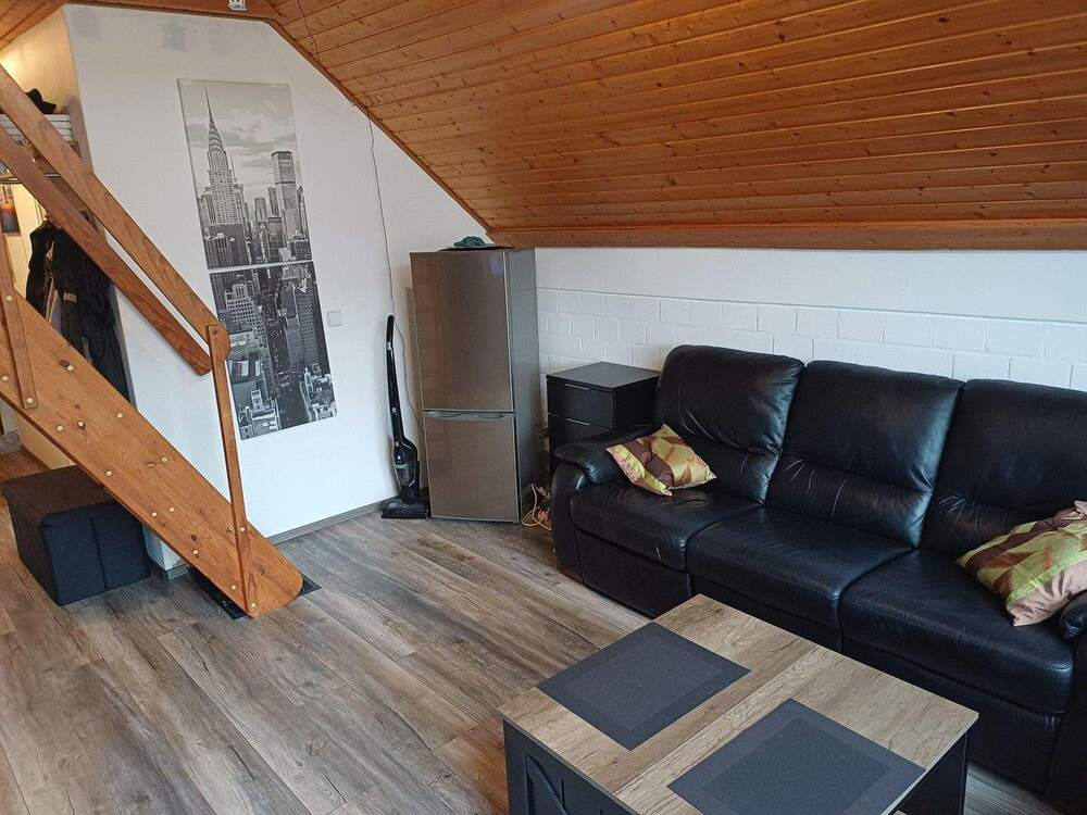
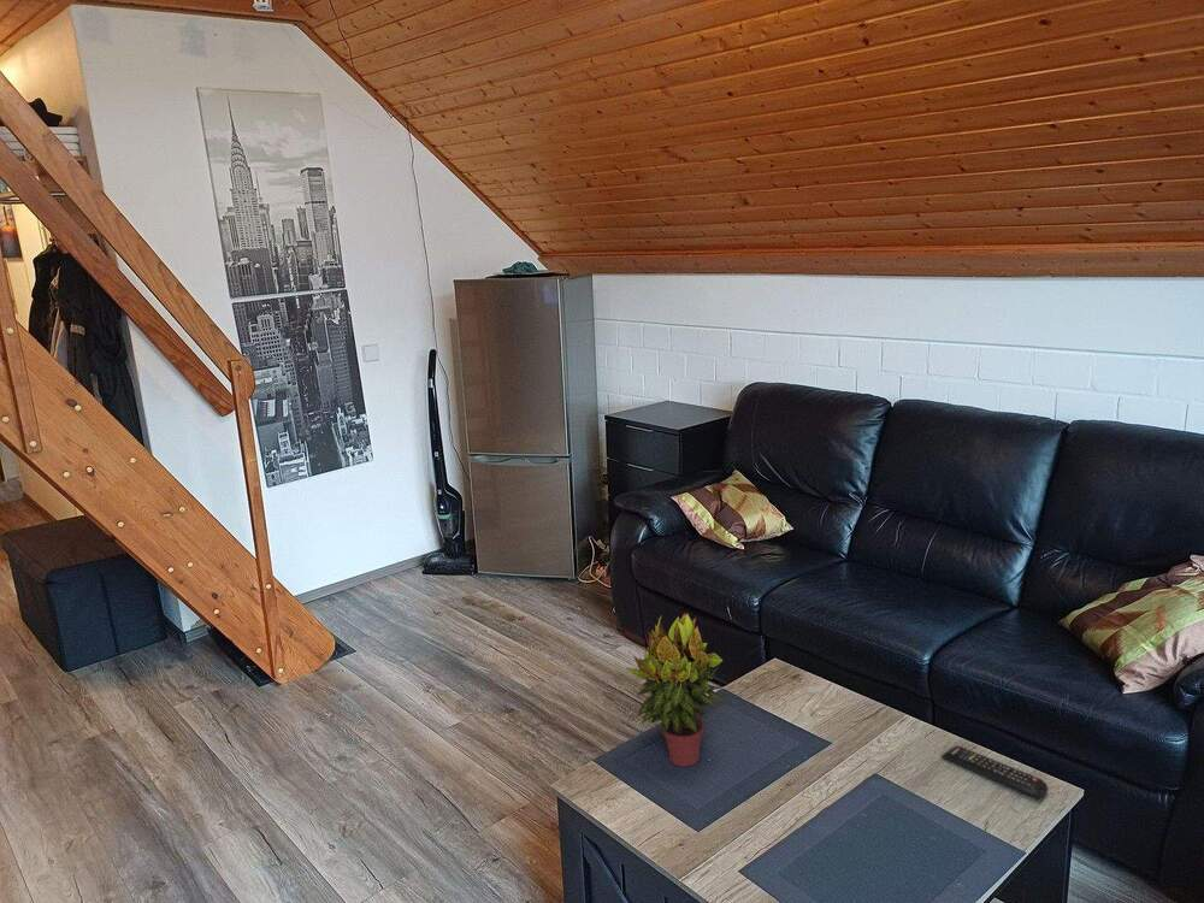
+ potted plant [625,612,725,768]
+ remote control [940,744,1049,801]
